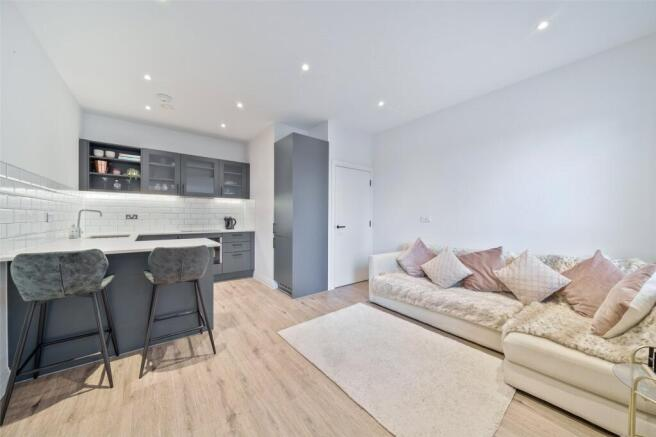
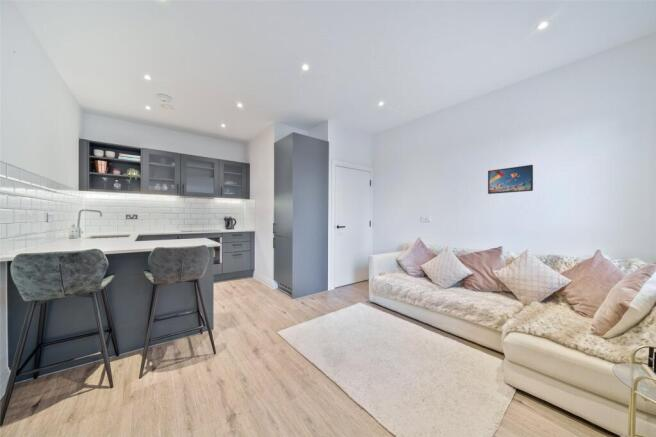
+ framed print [487,164,534,195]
